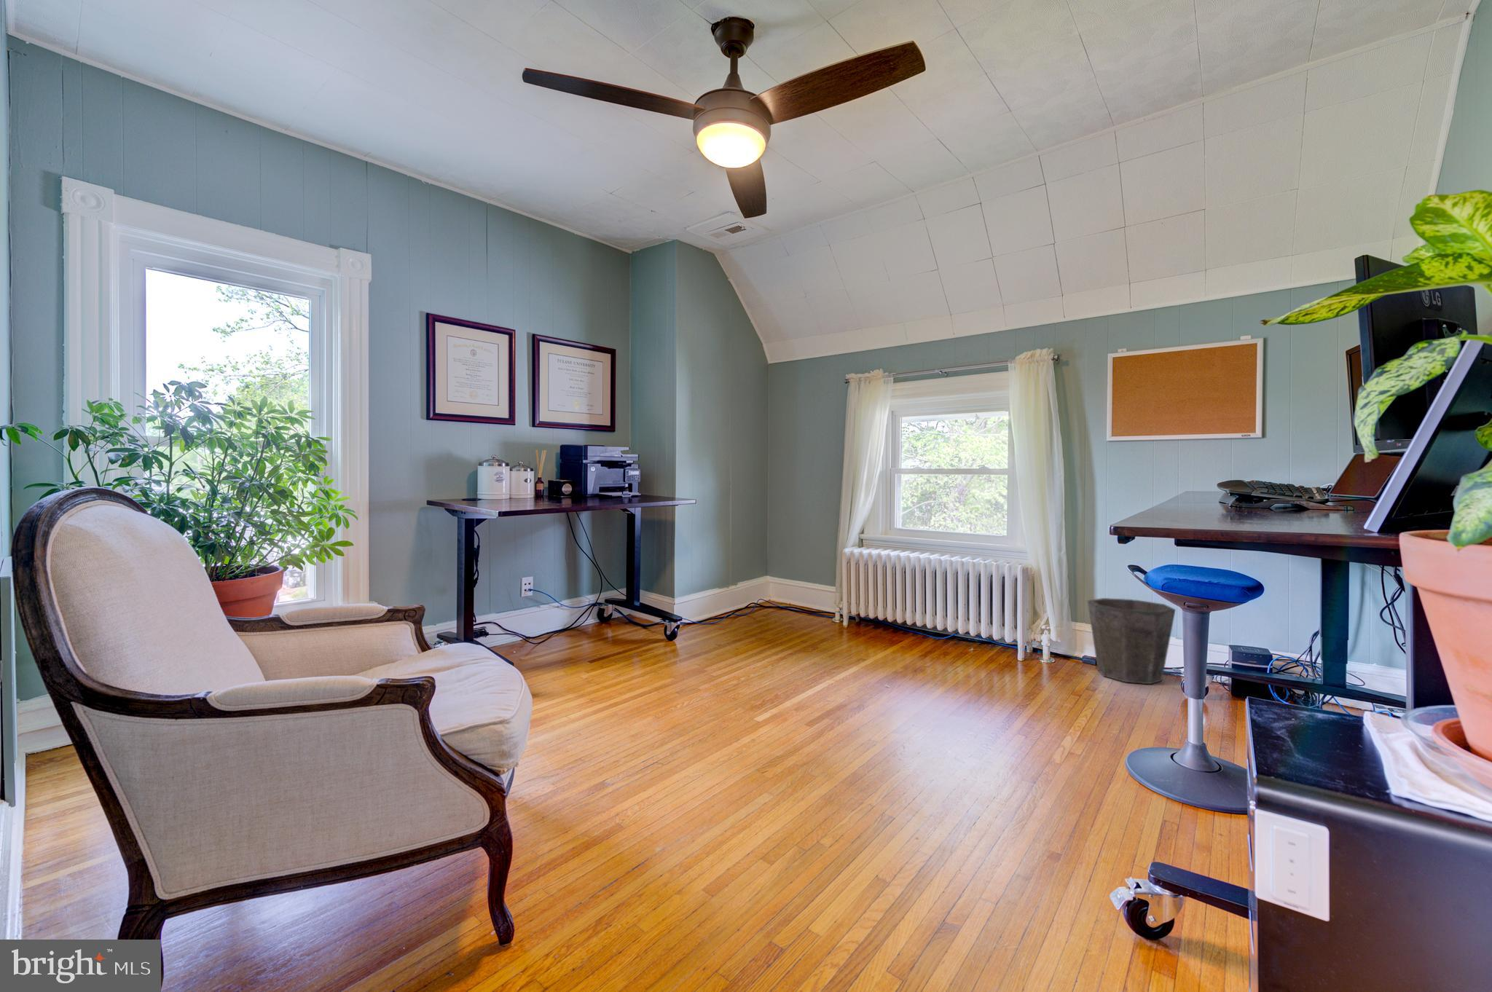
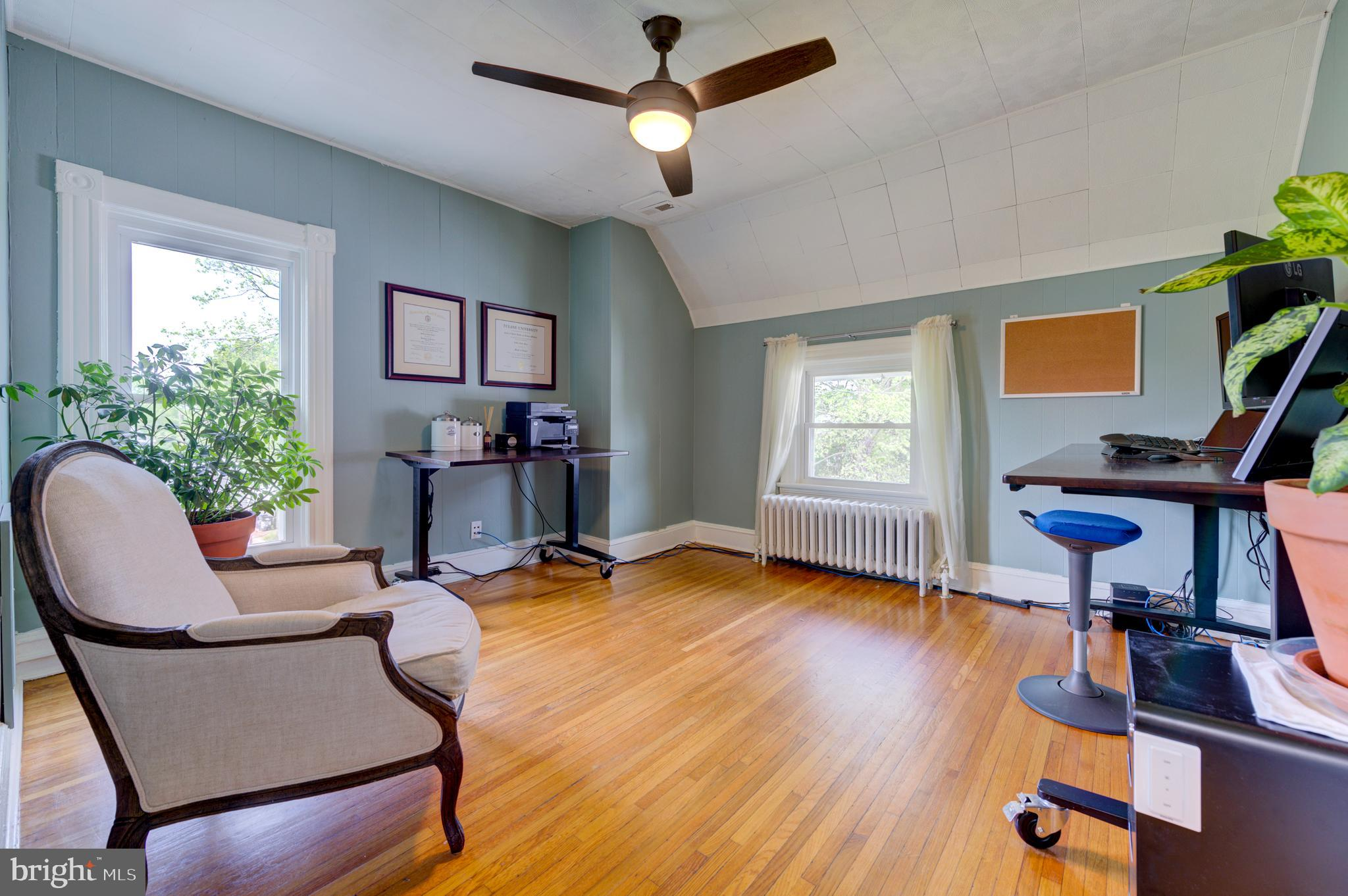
- waste bin [1087,597,1177,684]
